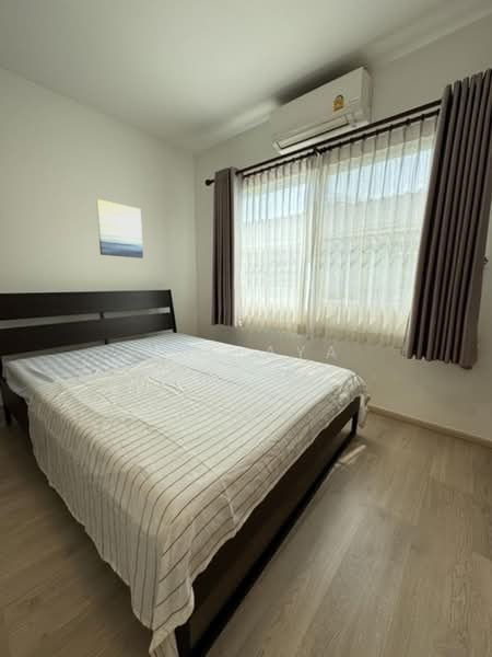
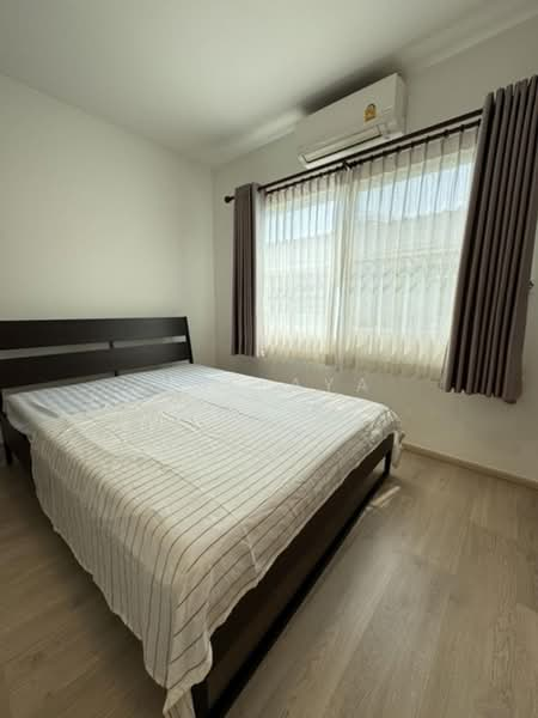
- wall art [95,198,144,260]
